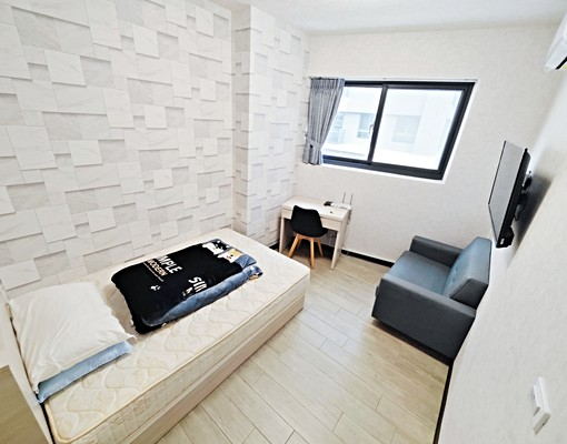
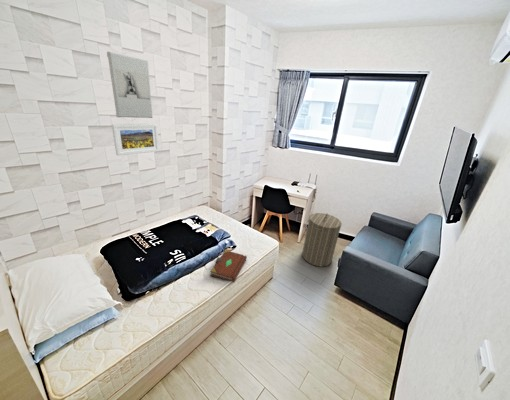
+ book [209,249,248,283]
+ laundry hamper [301,212,343,267]
+ wall sculpture [106,51,154,119]
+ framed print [111,123,160,157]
